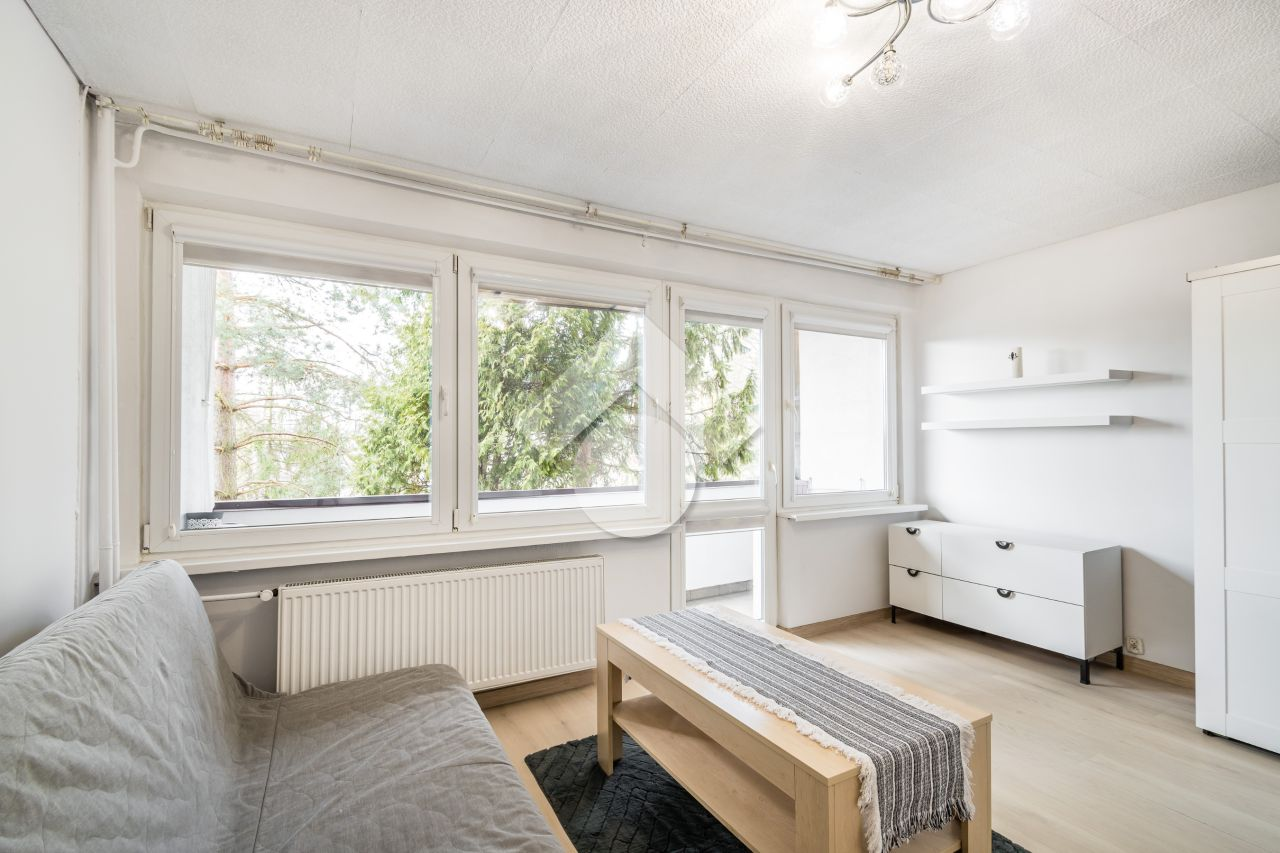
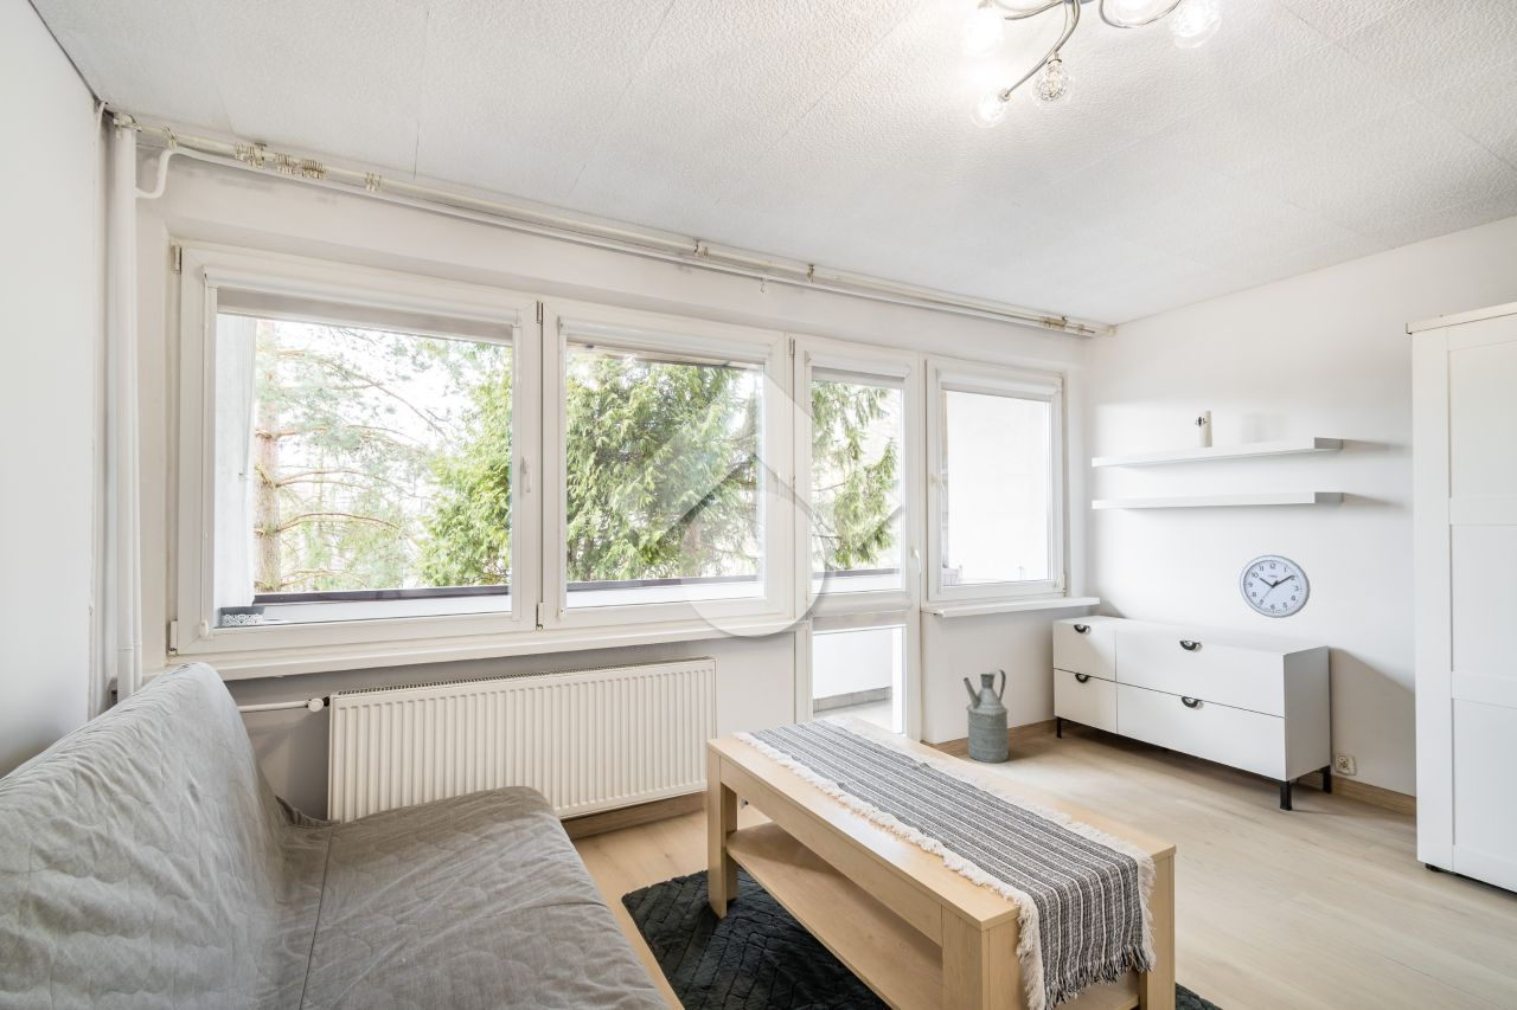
+ wall clock [1238,554,1312,619]
+ watering can [962,667,1010,764]
